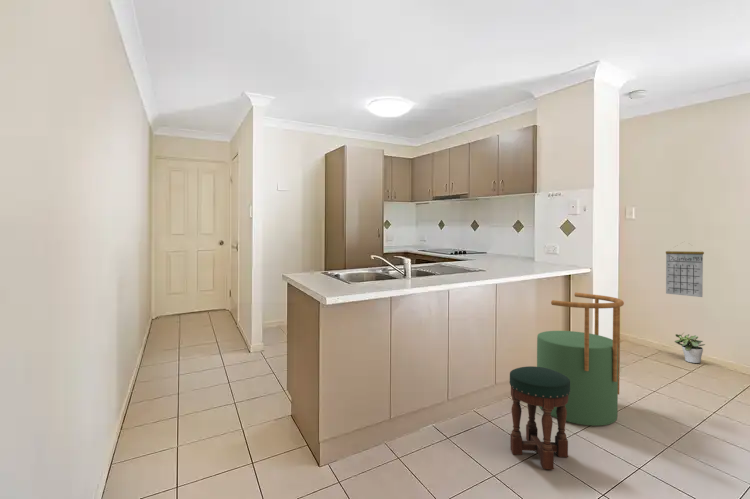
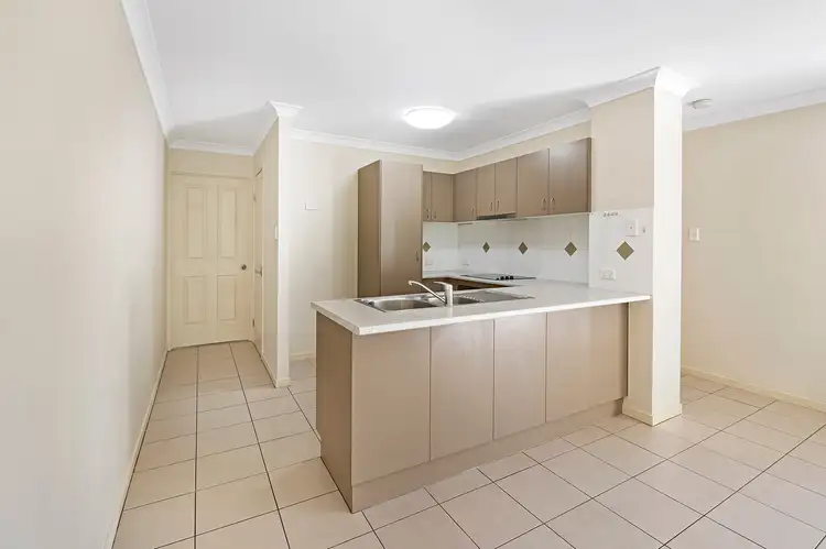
- potted plant [674,331,706,364]
- stool [536,292,625,427]
- stool [508,365,570,470]
- calendar [665,241,705,298]
